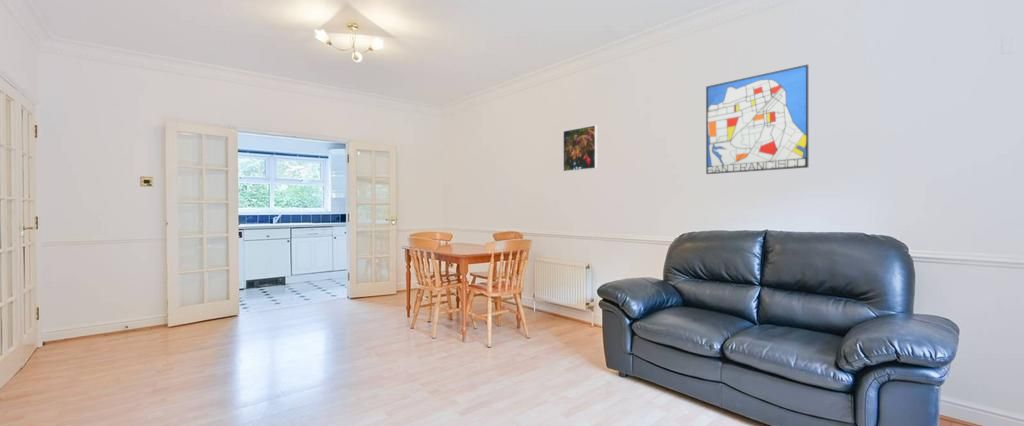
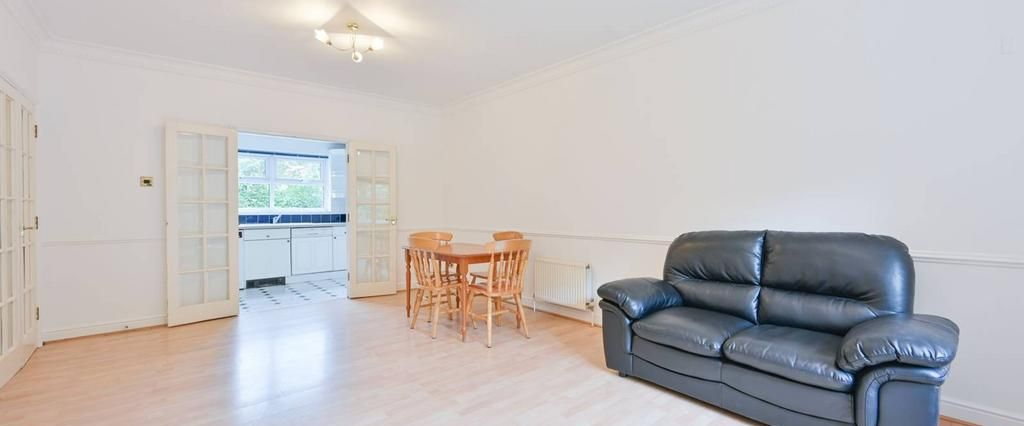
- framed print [562,124,598,172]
- wall art [705,64,809,175]
